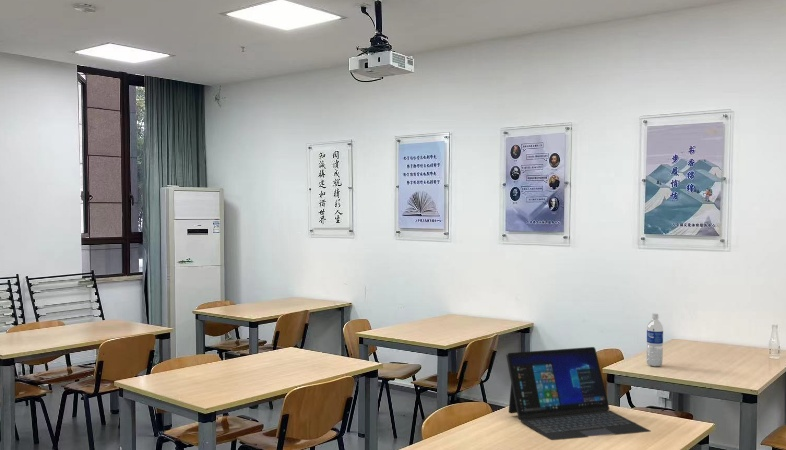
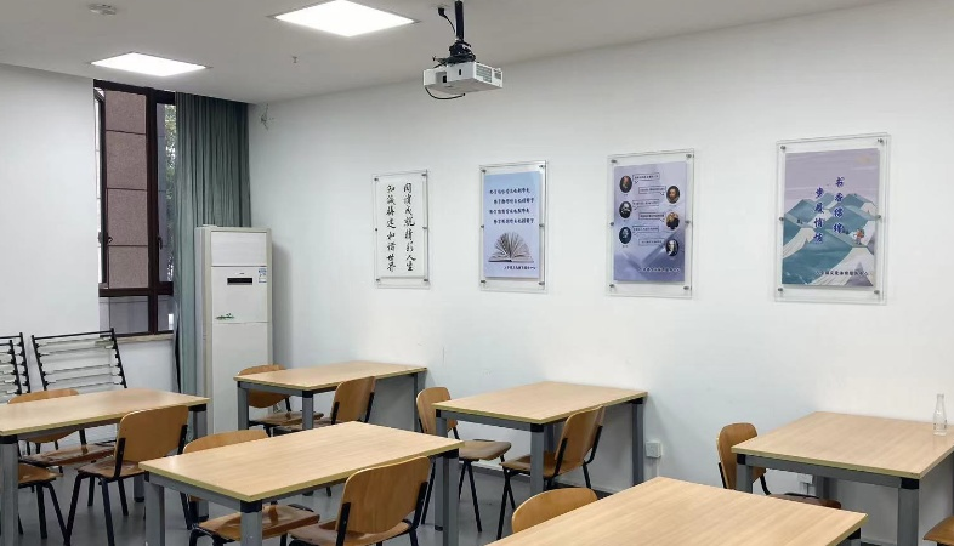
- laptop [505,346,651,441]
- water bottle [646,313,664,368]
